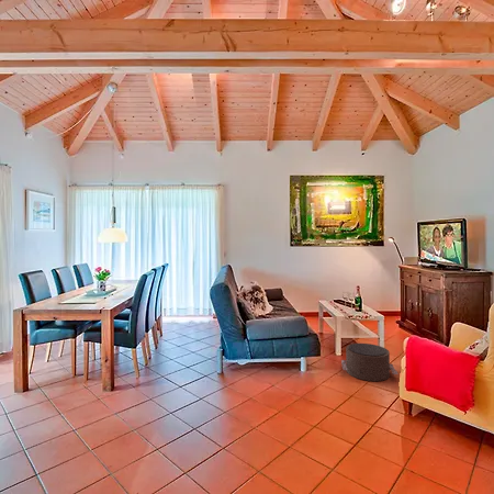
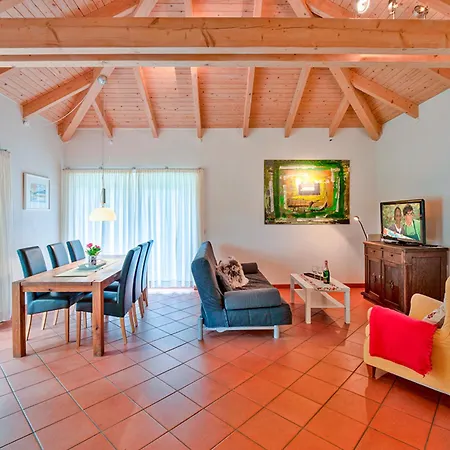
- pouf [340,343,398,382]
